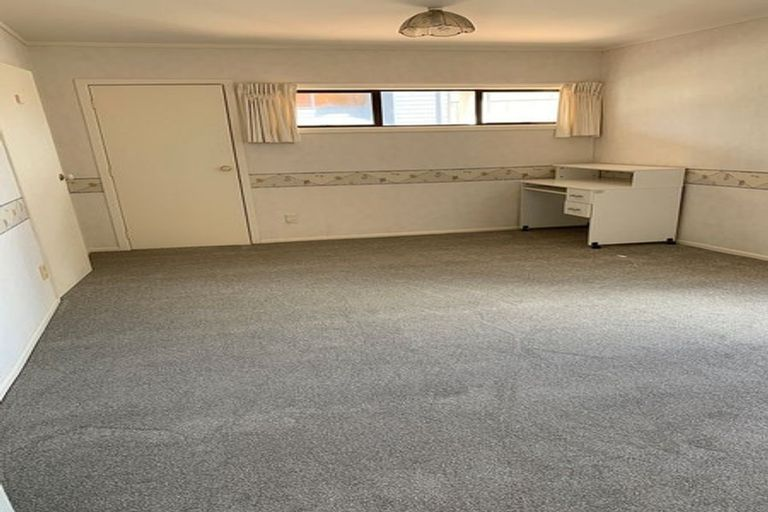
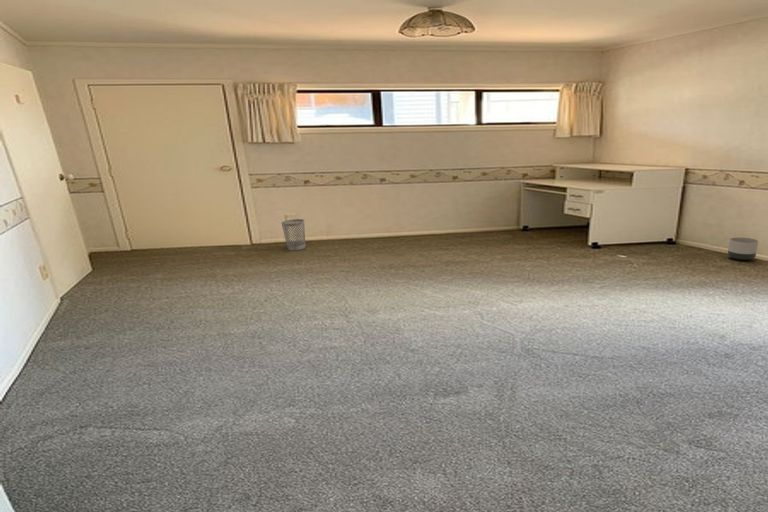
+ wastebasket [281,218,306,251]
+ planter [726,236,759,262]
